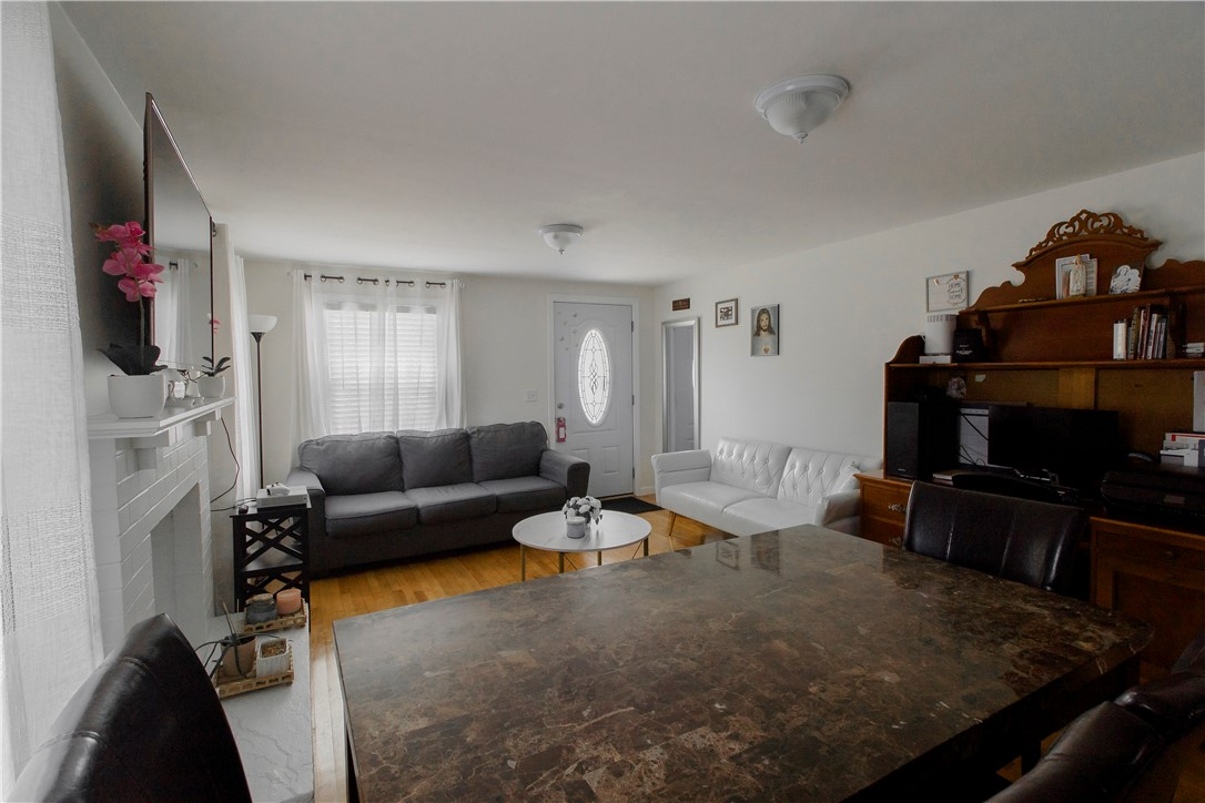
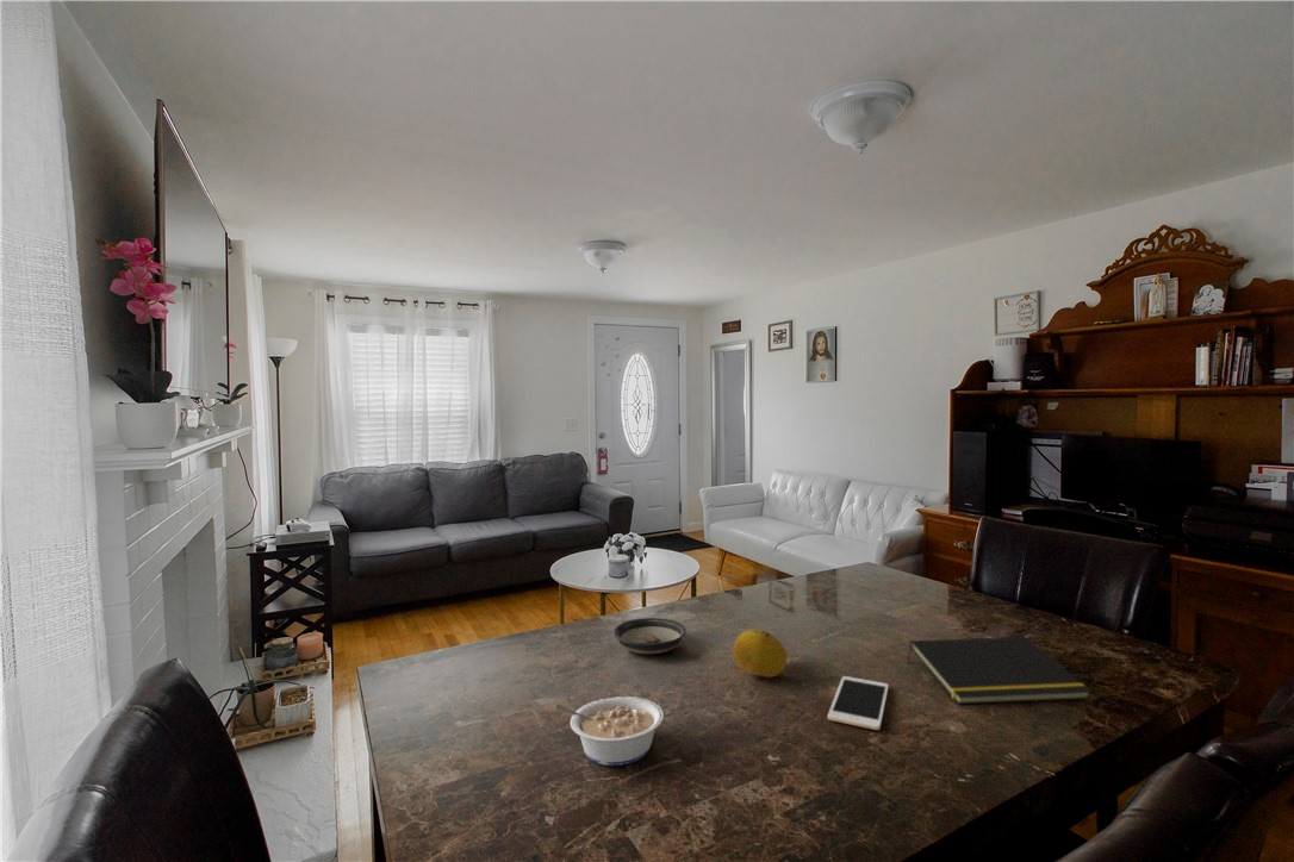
+ saucer [612,617,688,656]
+ cell phone [827,675,890,731]
+ fruit [732,629,789,679]
+ legume [554,695,665,767]
+ notepad [907,636,1093,705]
